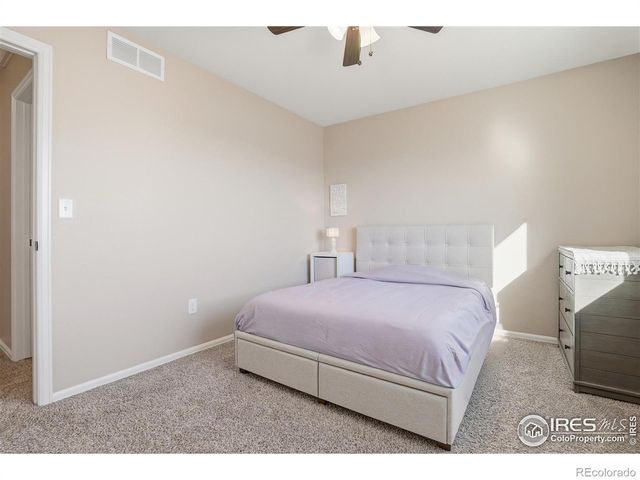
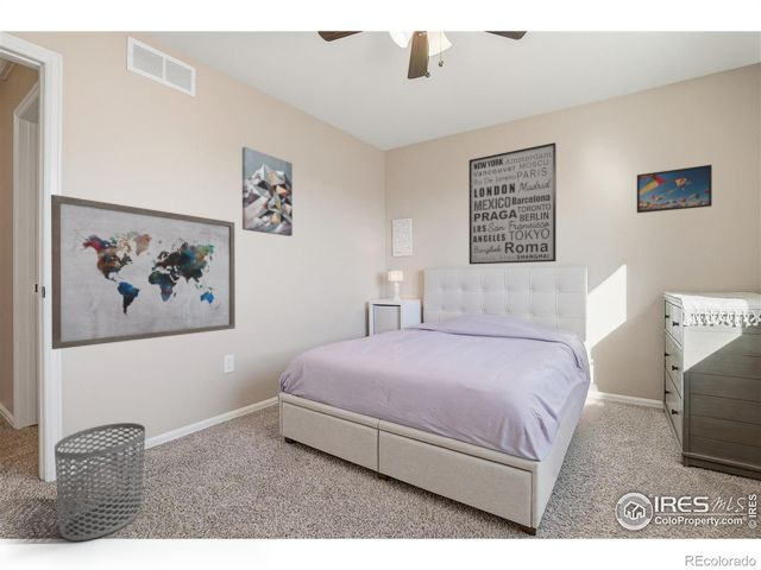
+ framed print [636,164,713,214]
+ wall art [50,194,237,350]
+ wall art [468,141,558,266]
+ waste bin [54,422,146,542]
+ wall art [241,146,294,238]
